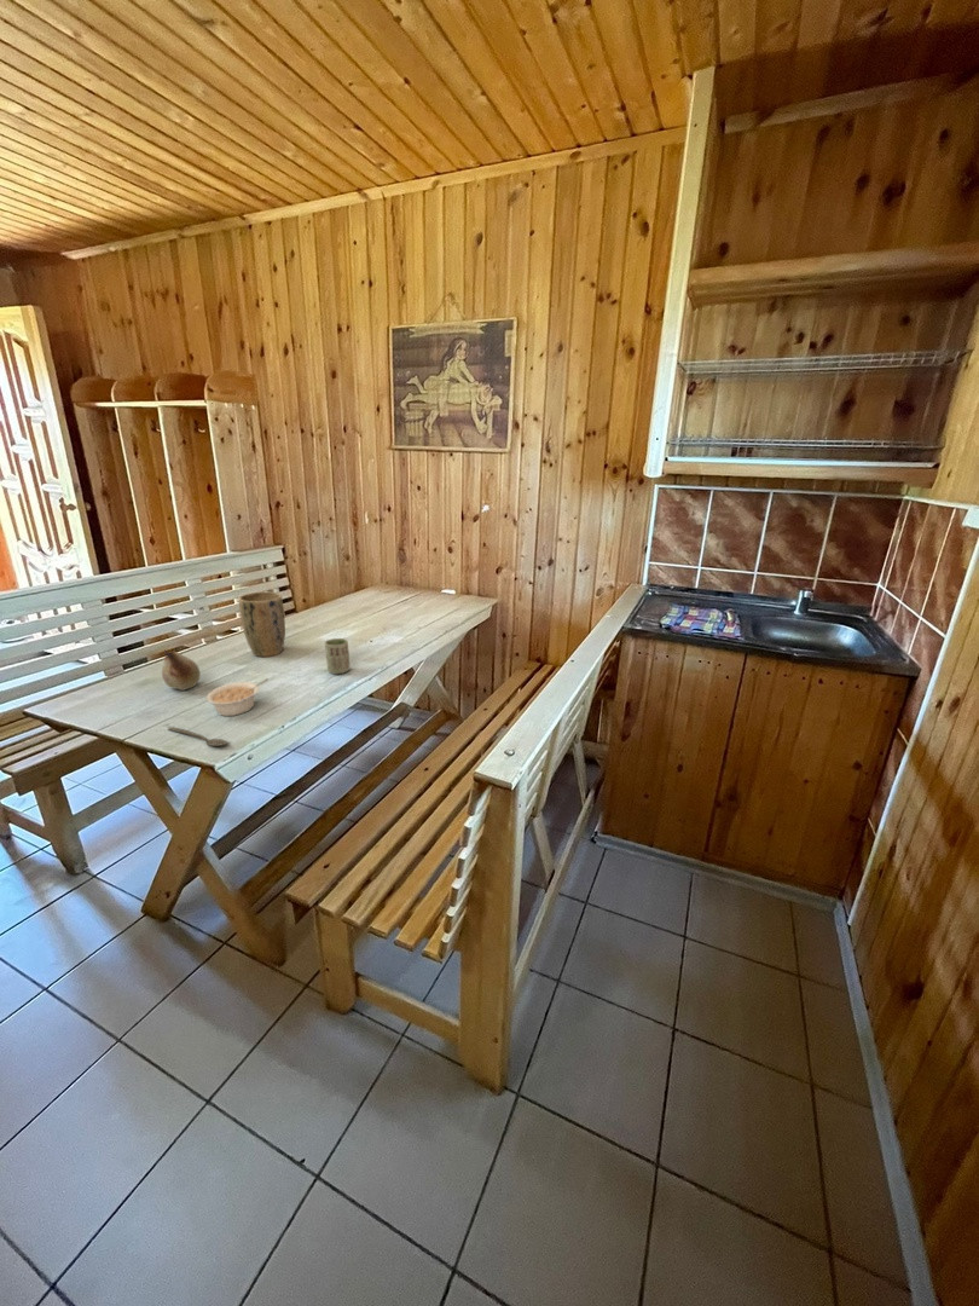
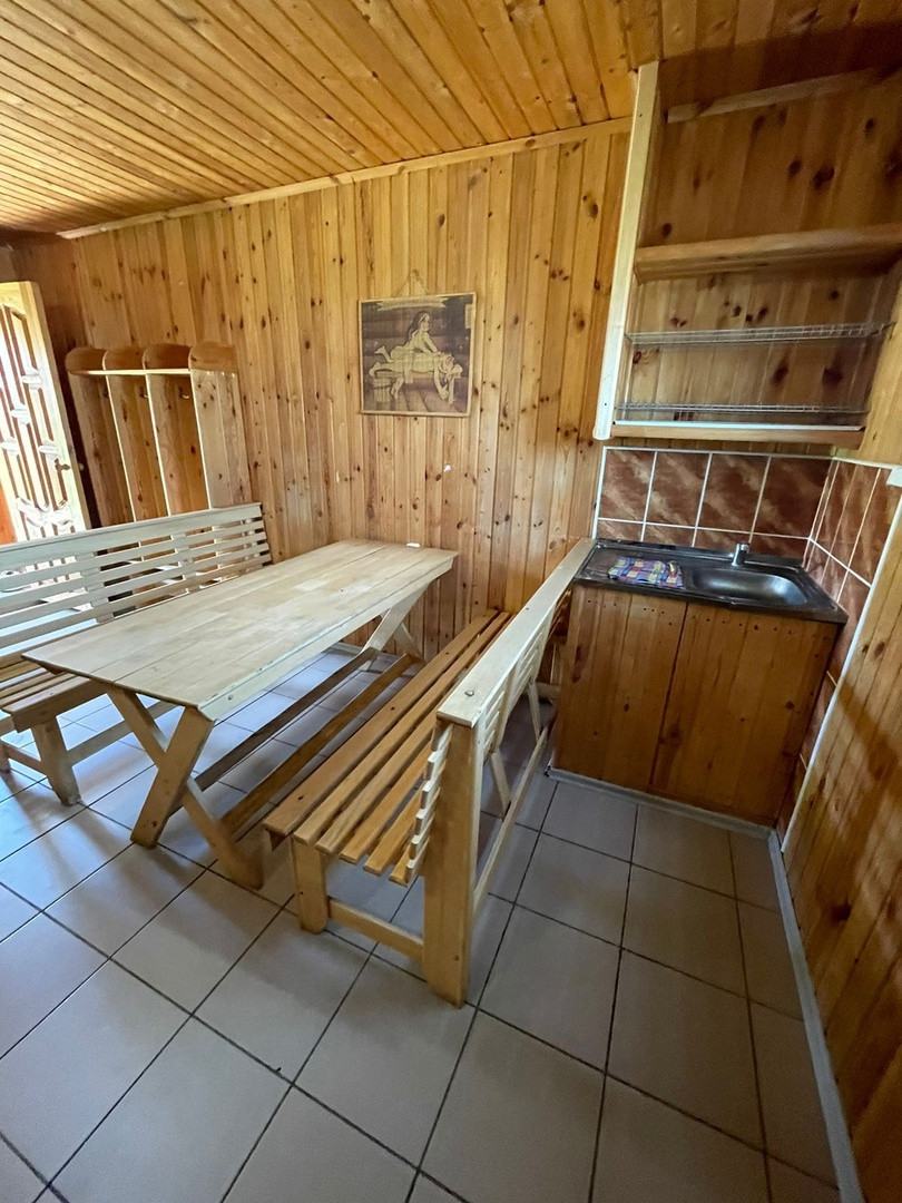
- fruit [161,649,202,692]
- cup [324,637,352,676]
- spoon [168,726,228,747]
- legume [205,678,270,717]
- plant pot [238,591,286,658]
